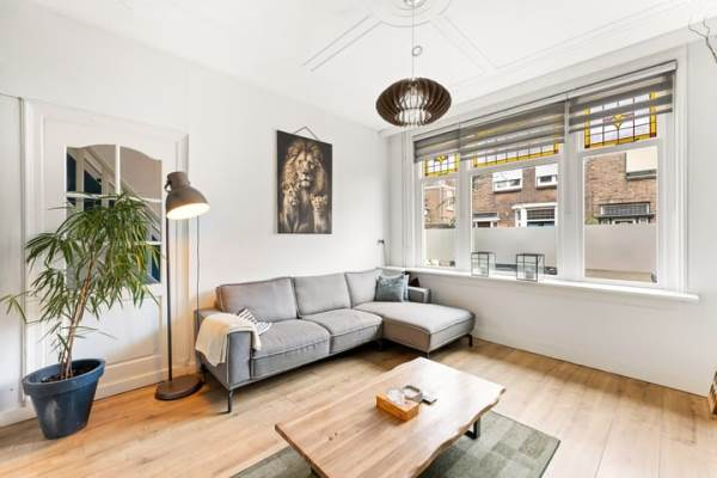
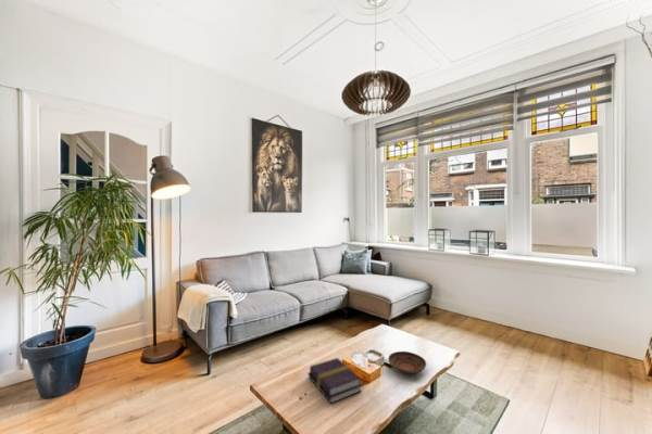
+ bowl [387,350,427,374]
+ book [308,357,363,405]
